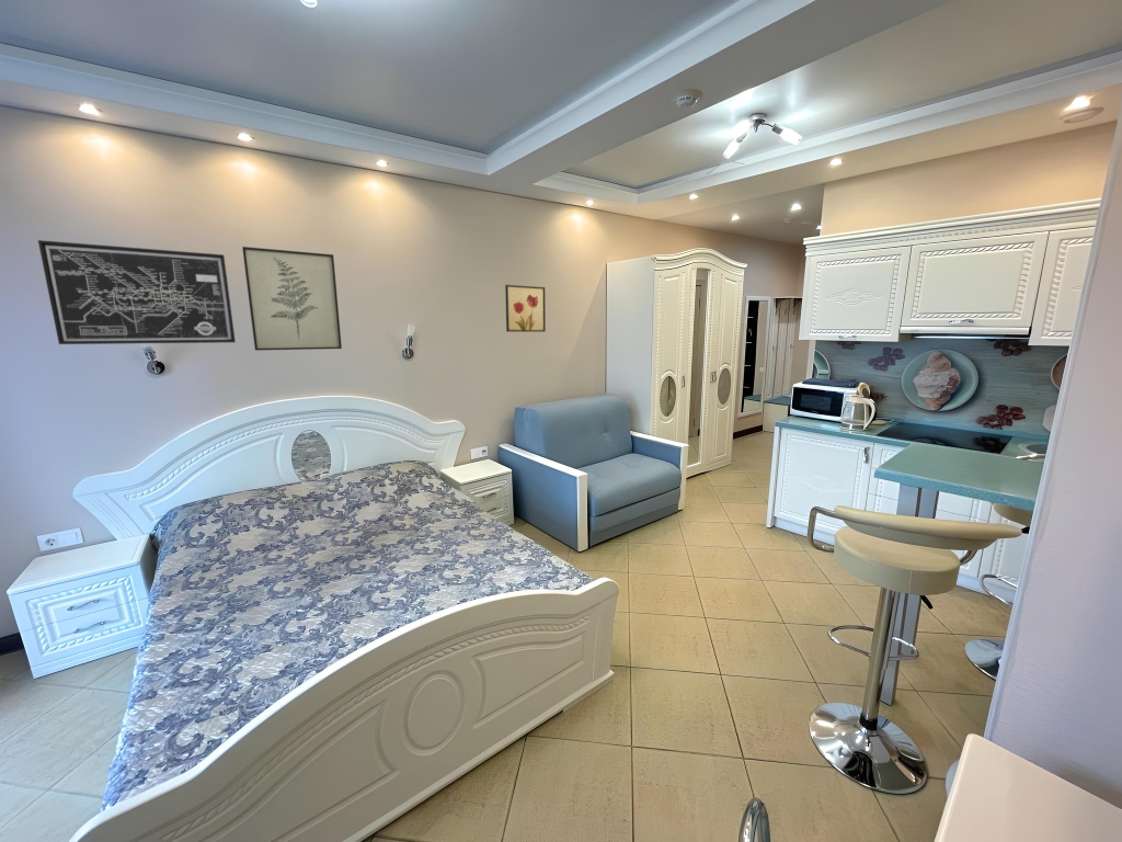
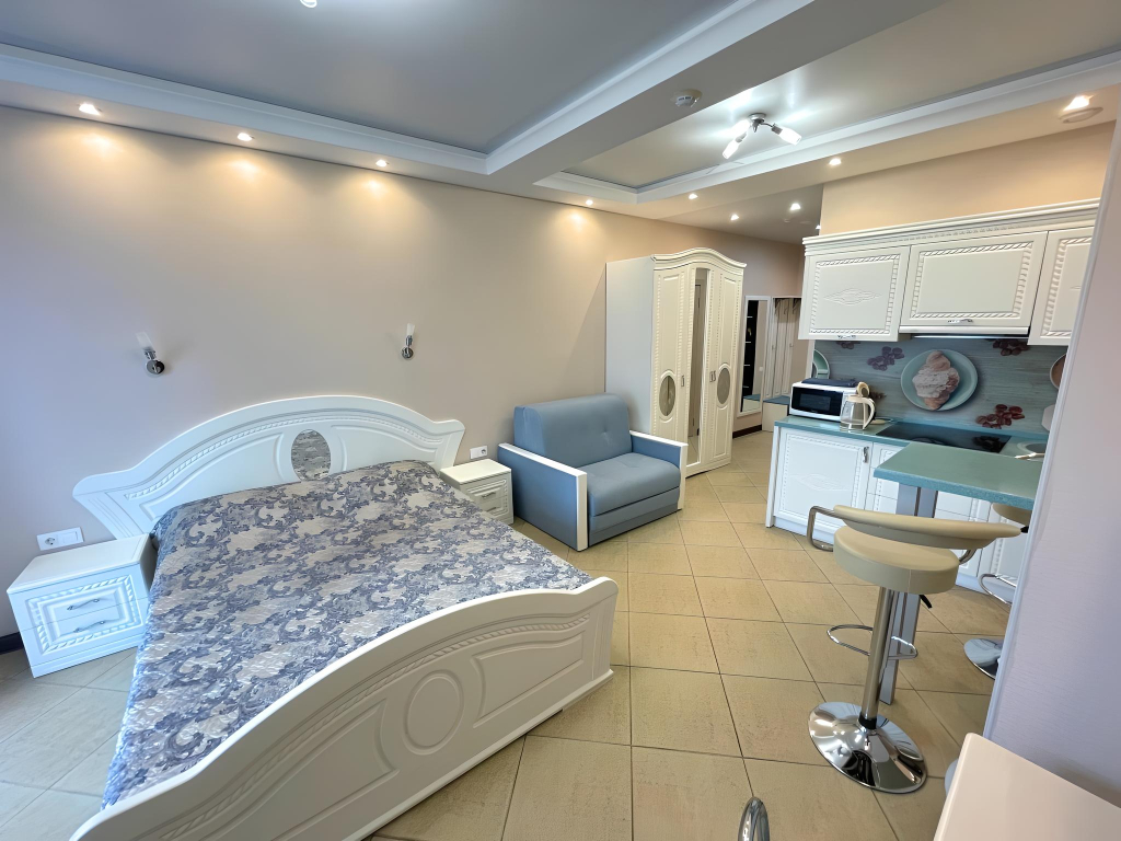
- wall art [37,239,237,345]
- wall art [241,246,343,351]
- wall art [504,284,547,333]
